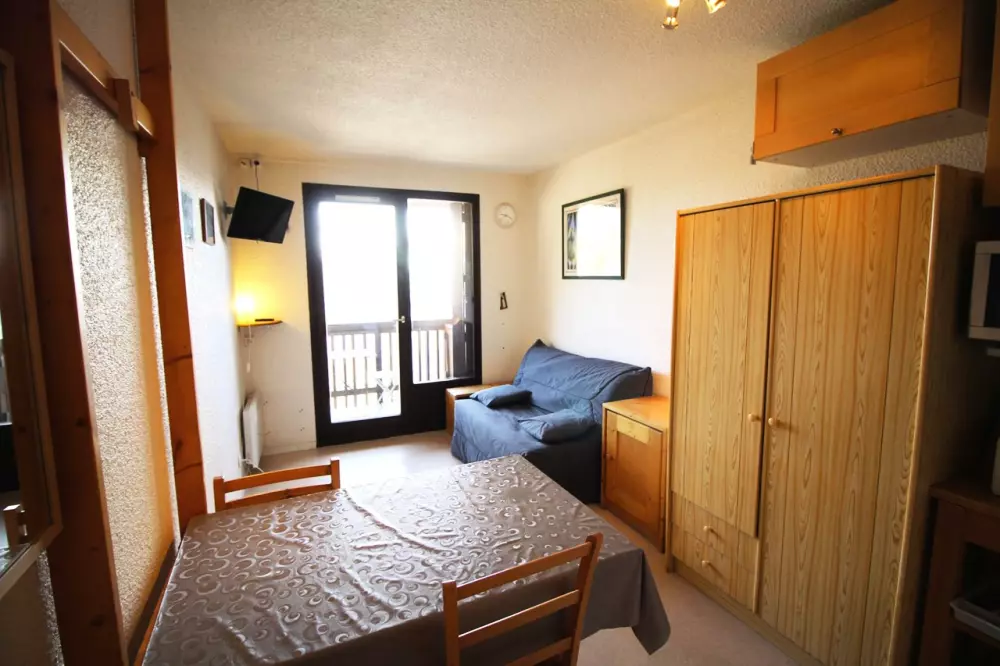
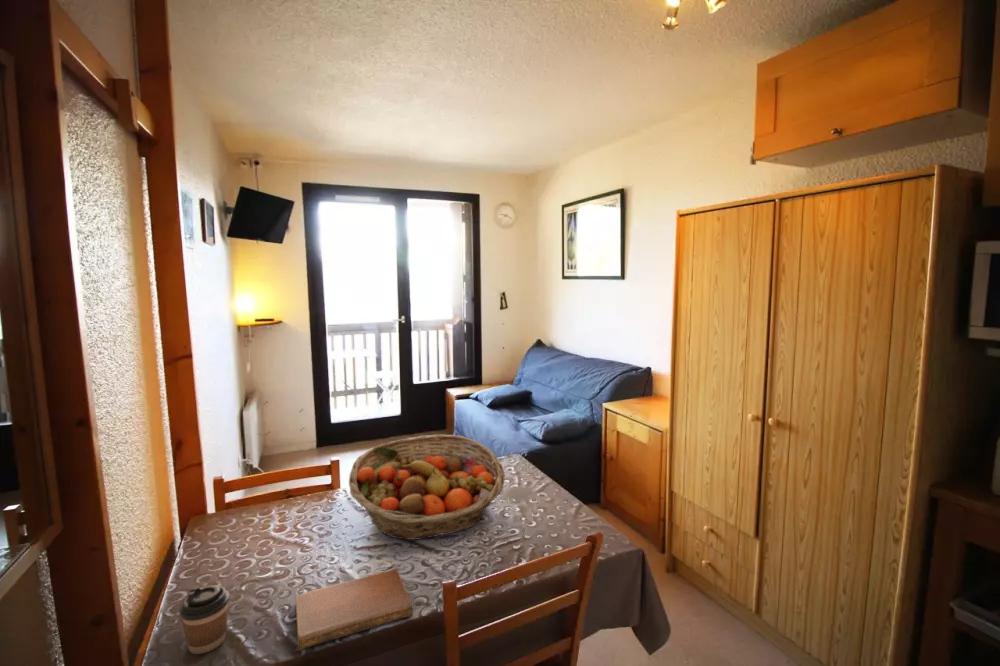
+ notebook [295,568,414,651]
+ coffee cup [178,584,230,655]
+ fruit basket [348,434,506,541]
